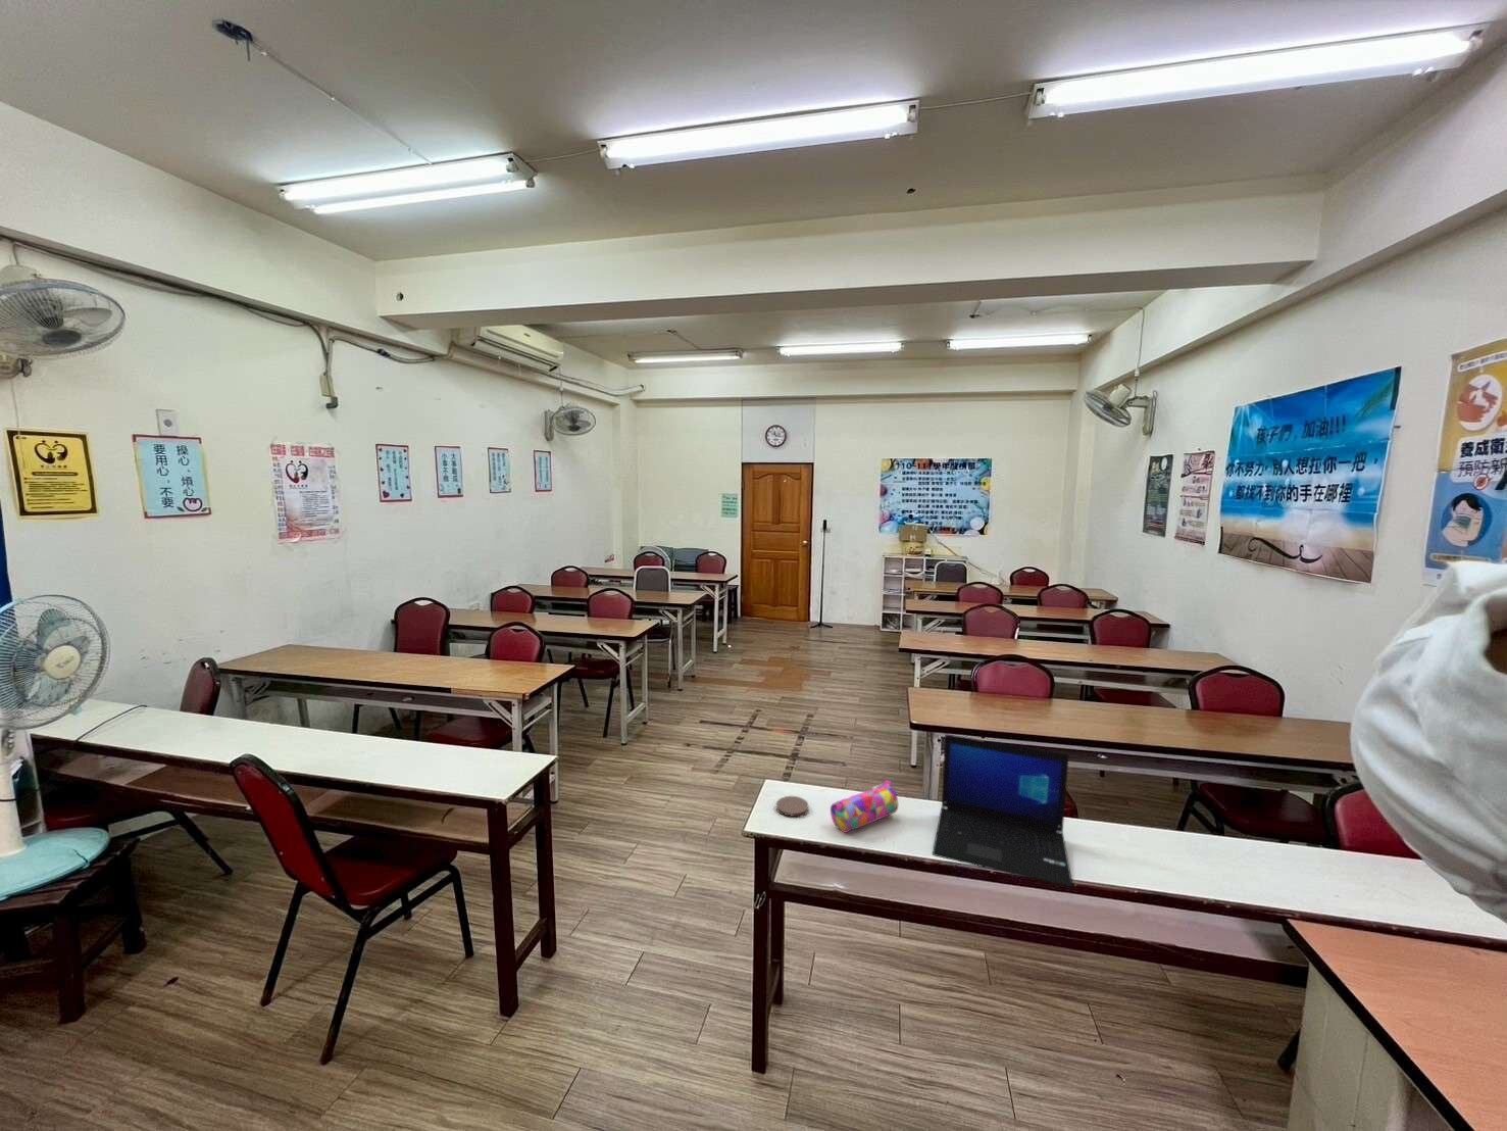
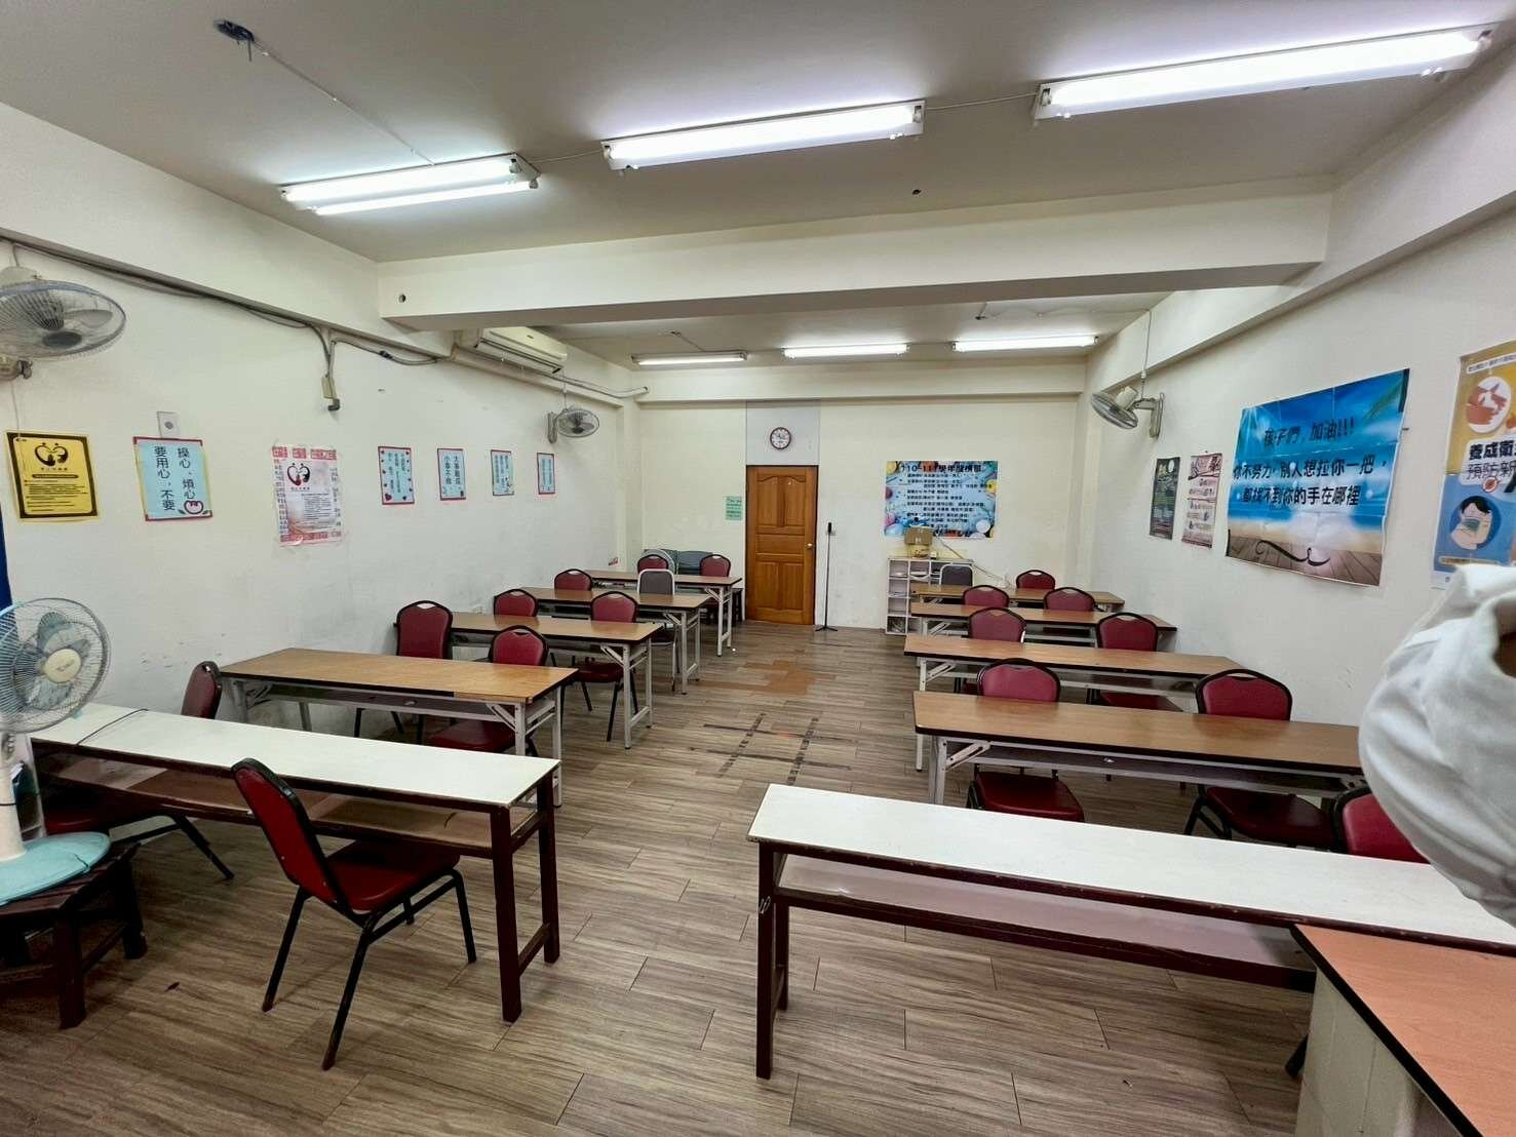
- coaster [775,795,809,819]
- laptop [931,733,1074,889]
- pencil case [830,779,899,834]
